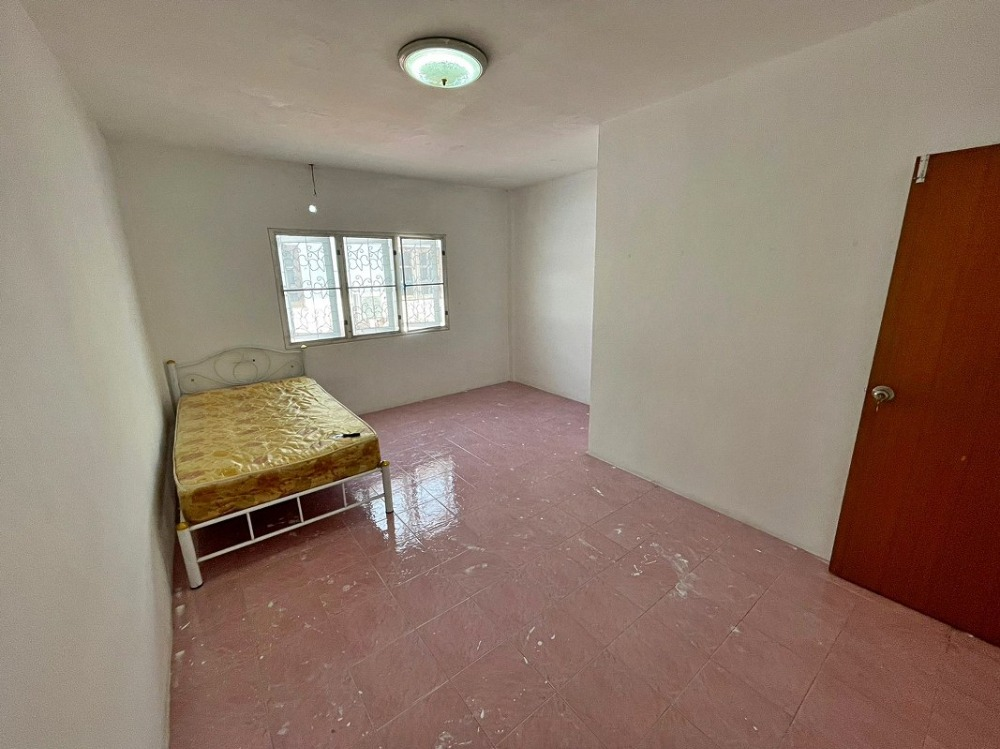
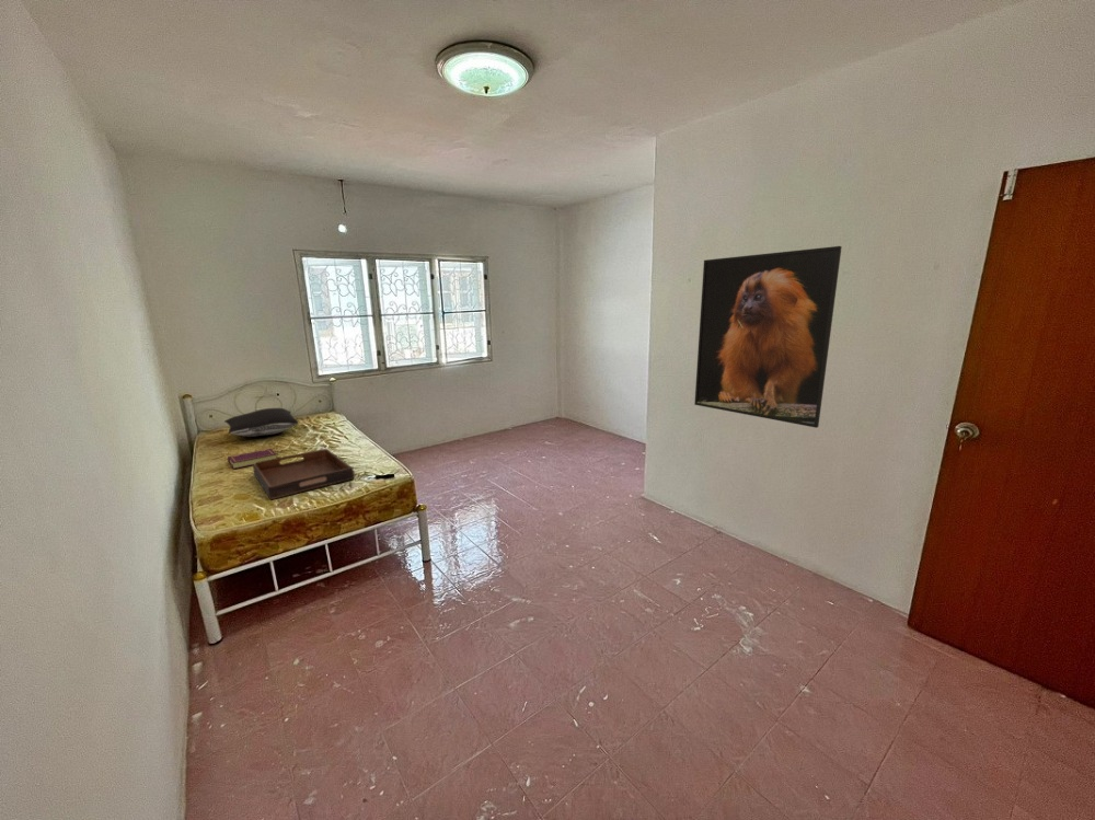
+ pillow [223,407,300,438]
+ serving tray [252,448,355,501]
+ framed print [693,245,843,429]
+ book [227,448,277,470]
